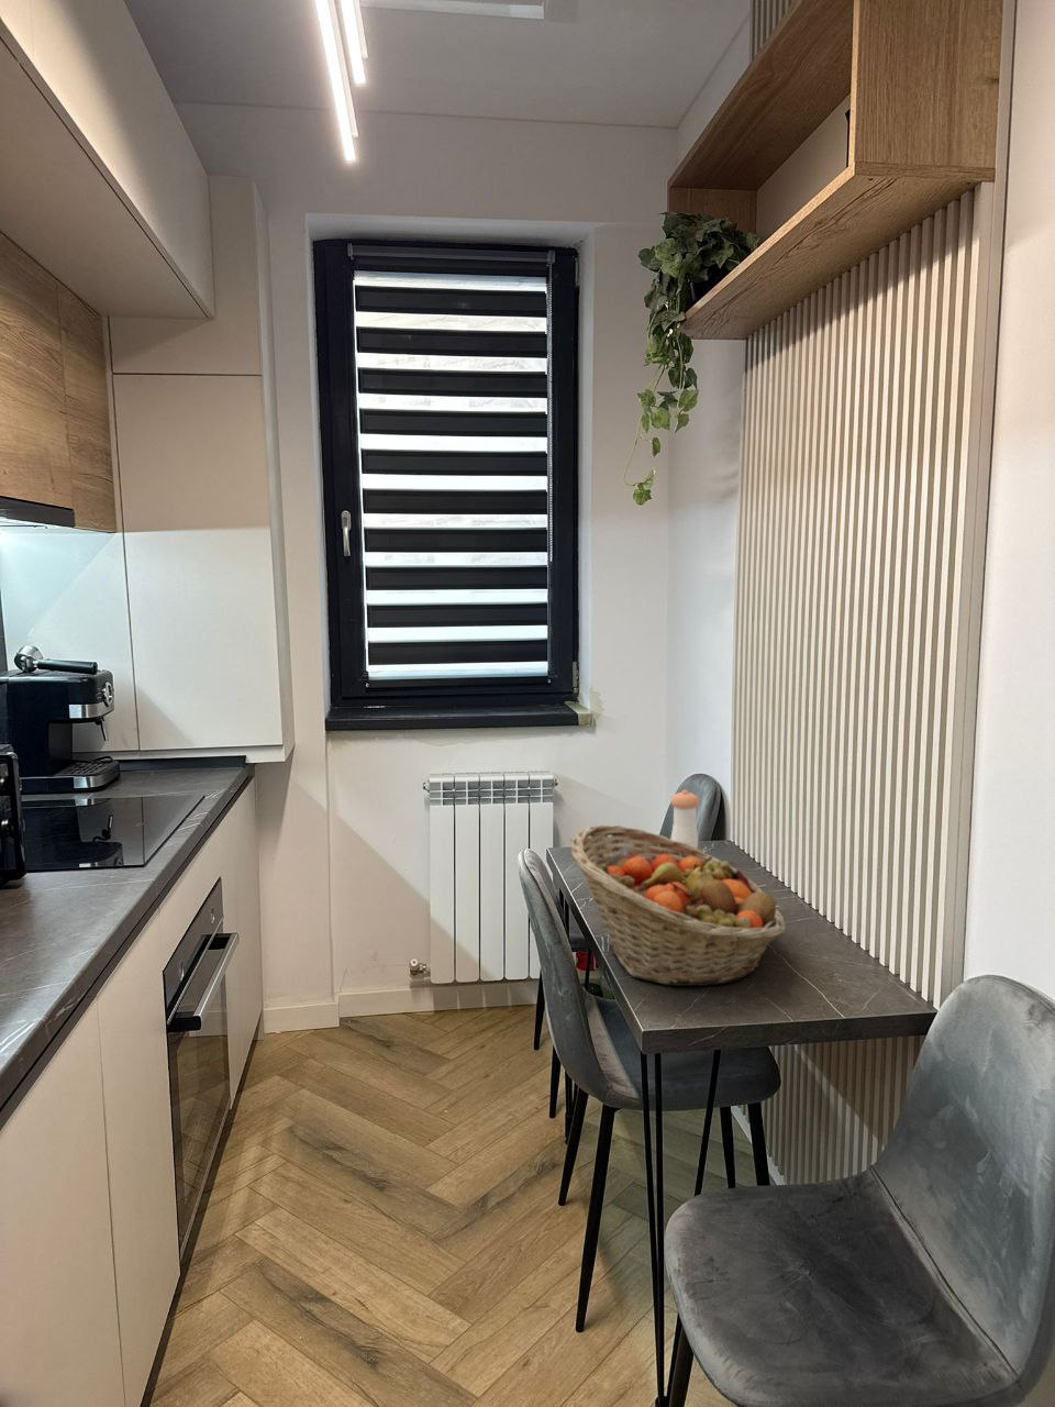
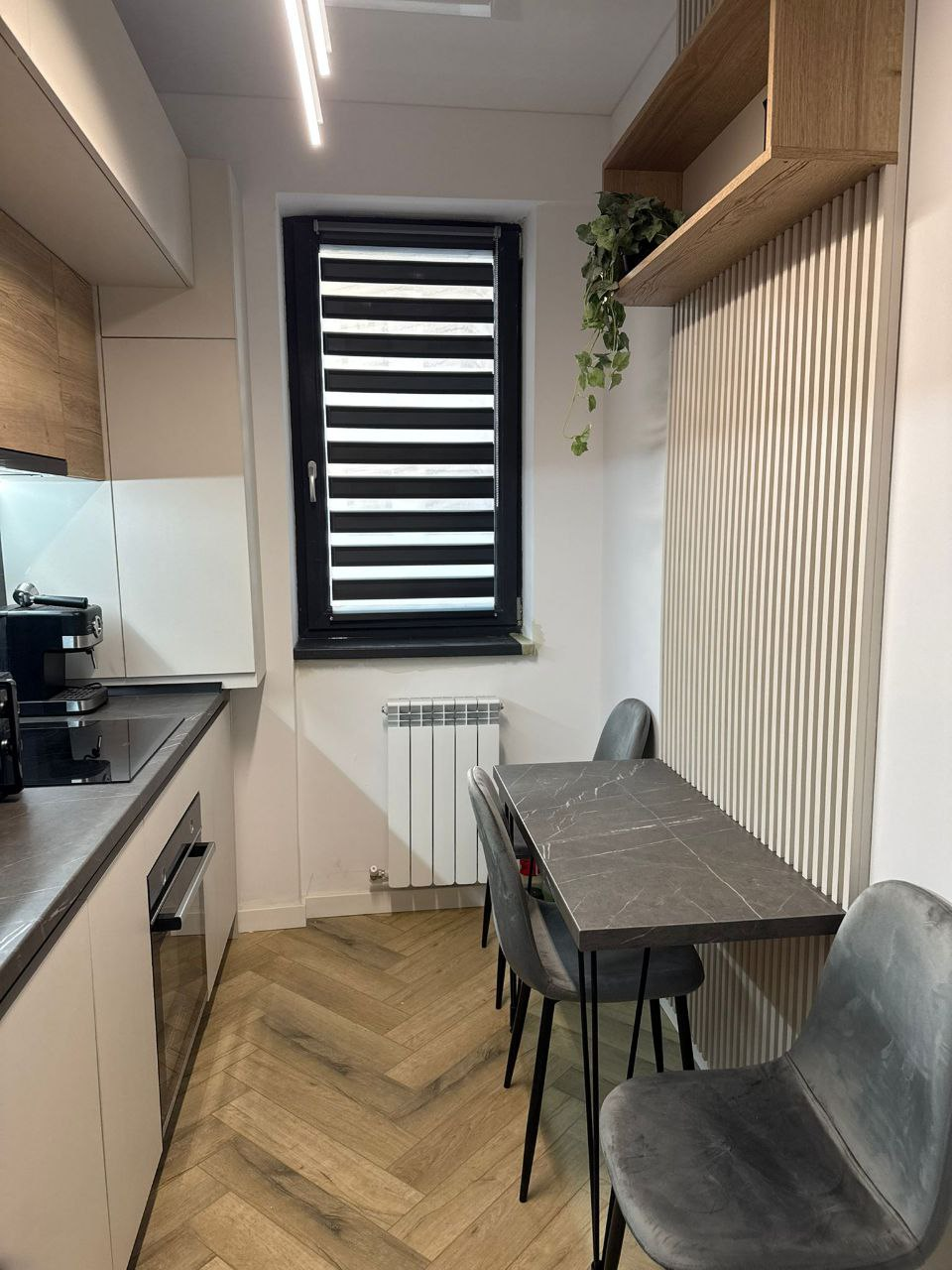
- fruit basket [570,824,787,987]
- pepper shaker [669,789,701,849]
